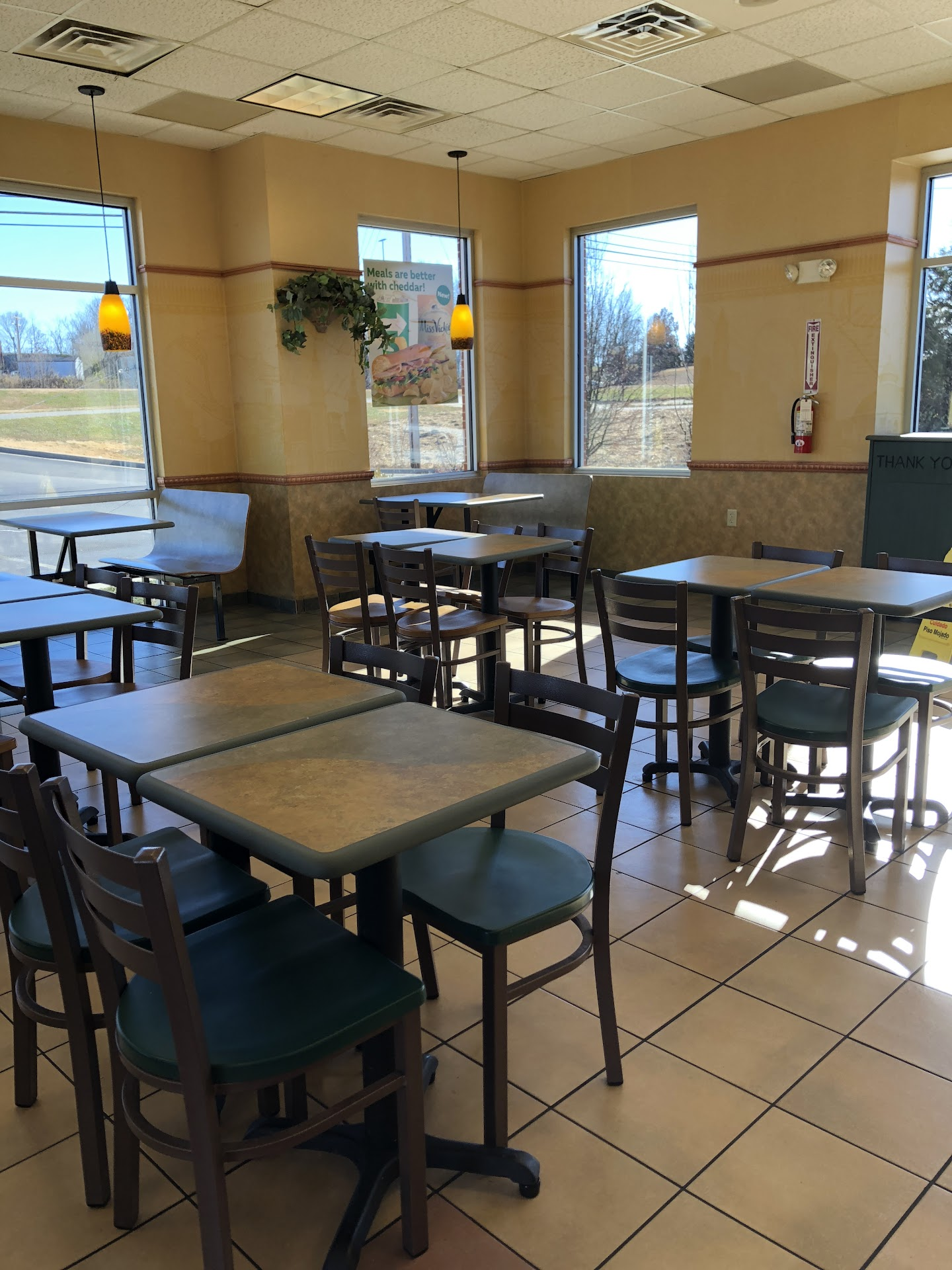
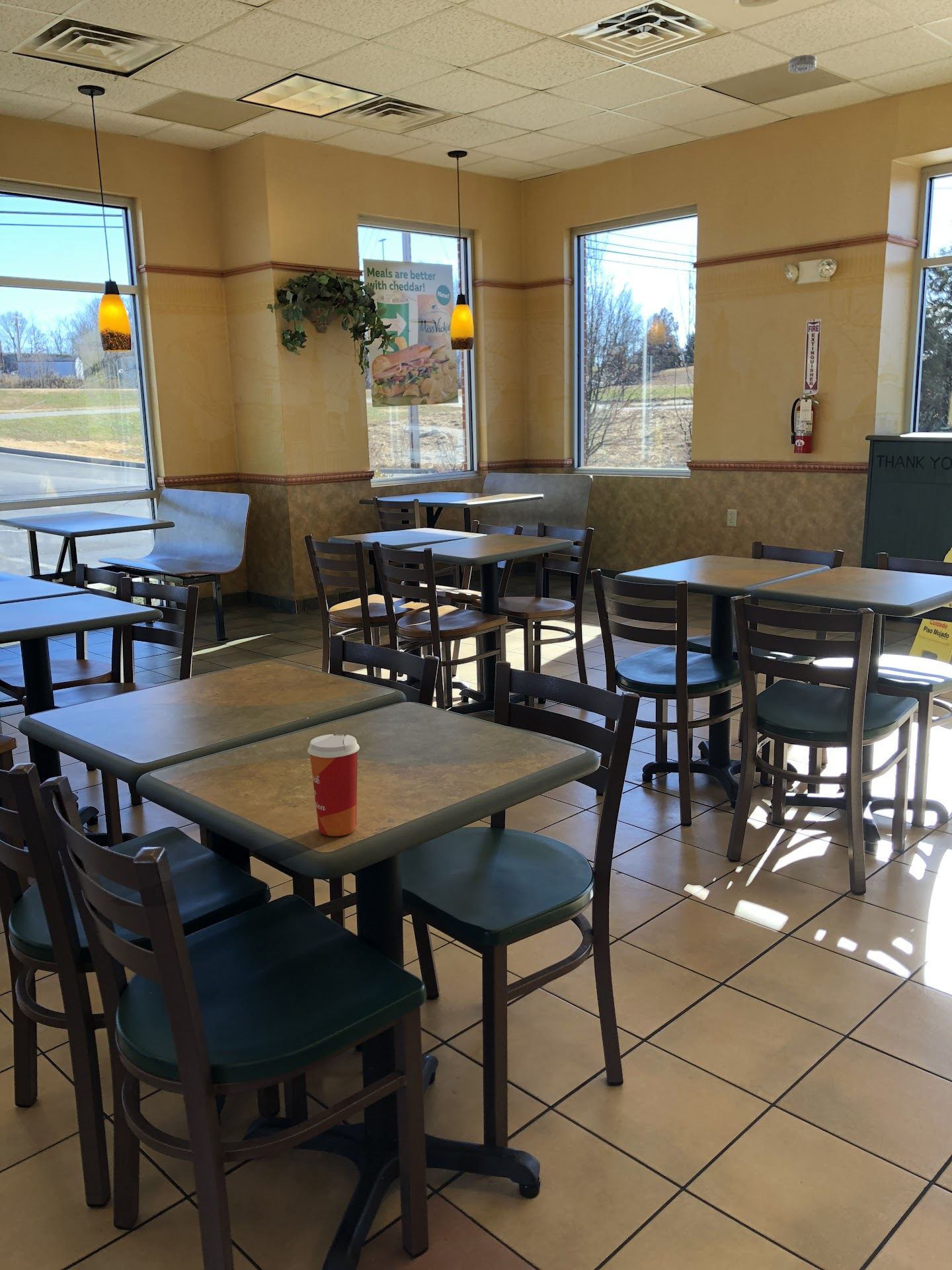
+ smoke detector [788,54,817,74]
+ paper cup [307,734,360,837]
